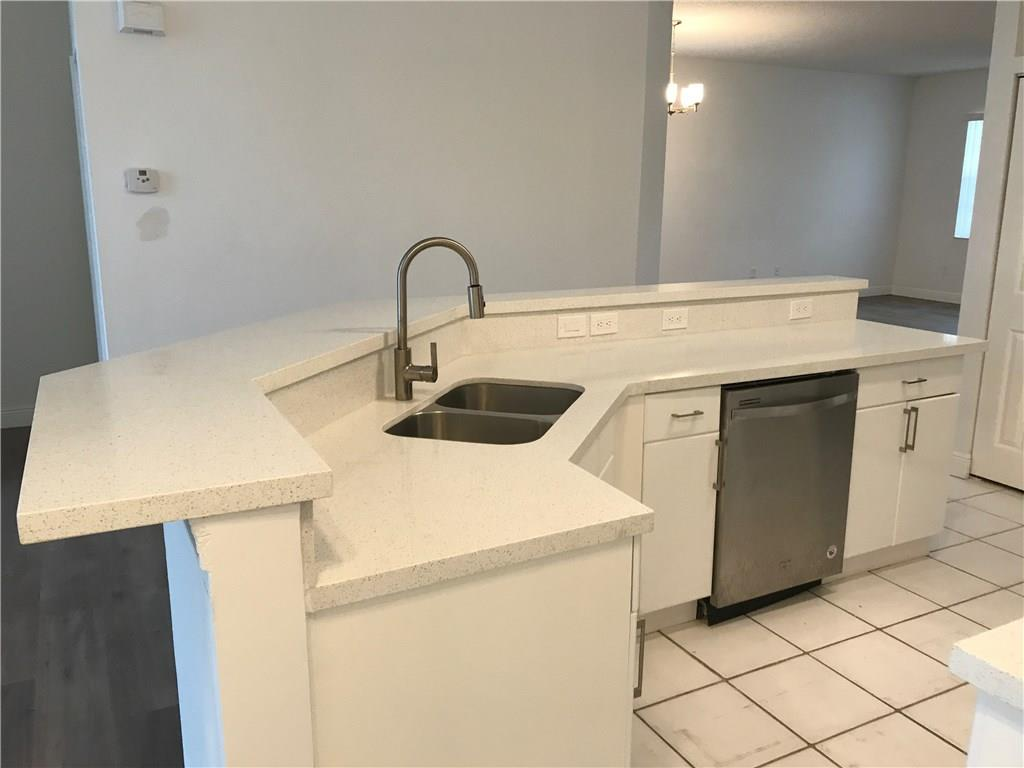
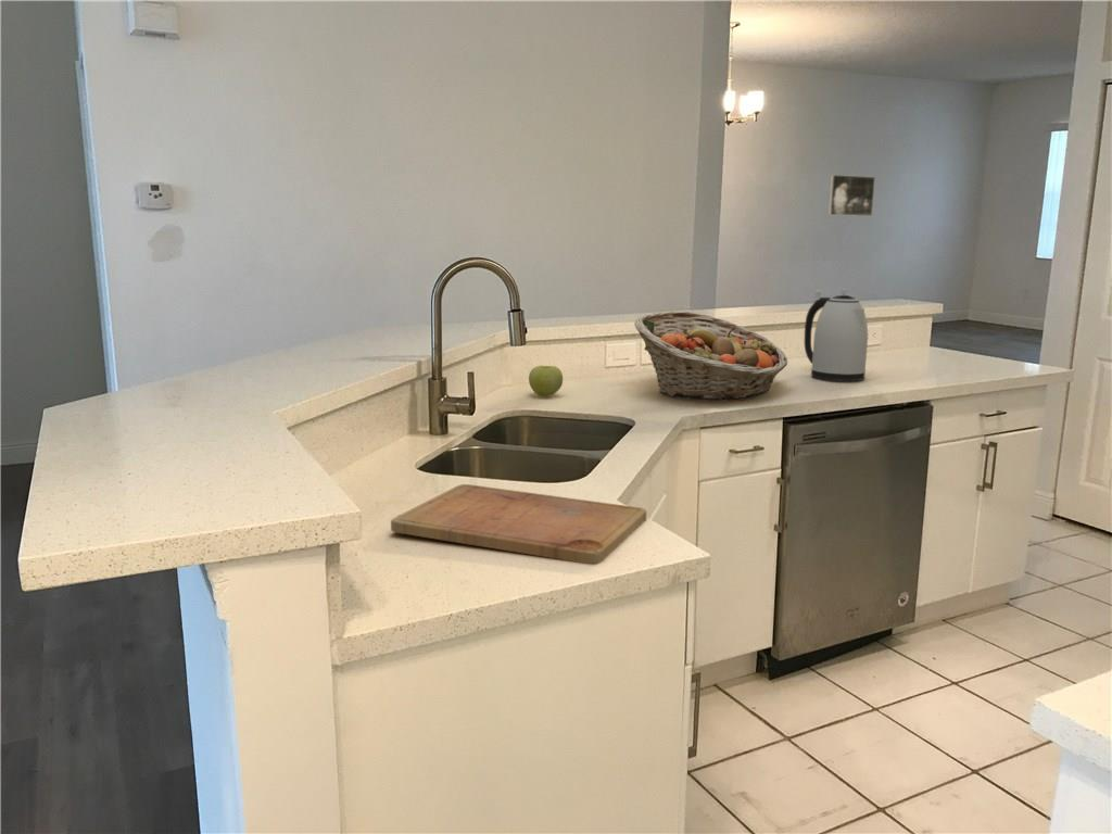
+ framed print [827,174,876,217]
+ fruit basket [634,311,788,402]
+ cutting board [390,483,648,565]
+ kettle [804,294,869,382]
+ apple [528,365,564,396]
